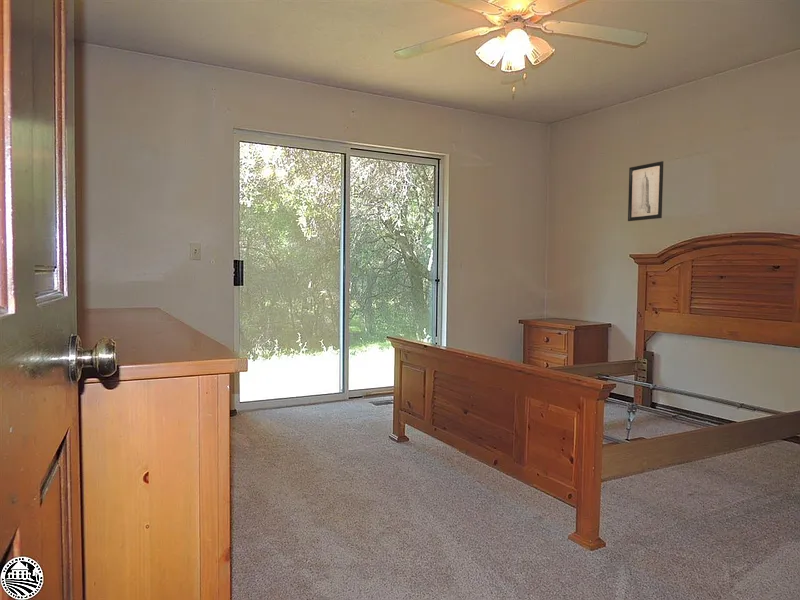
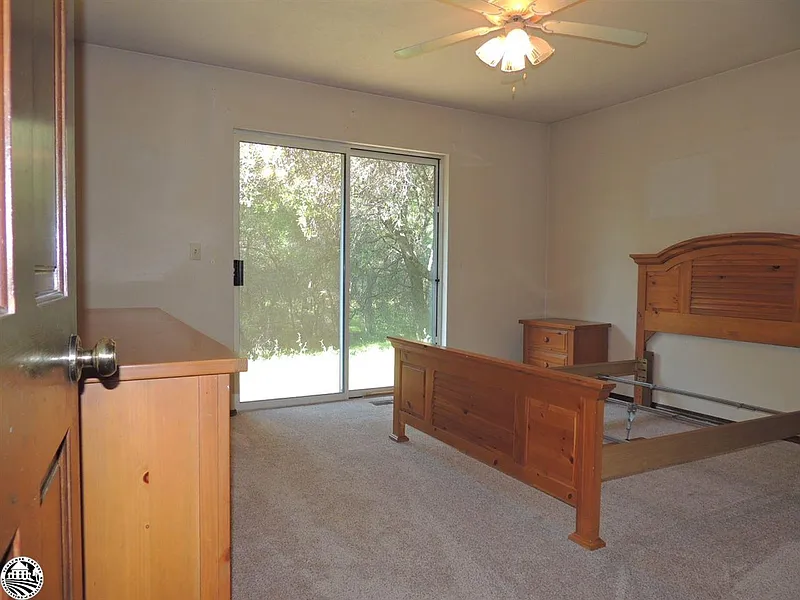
- wall art [627,160,664,222]
